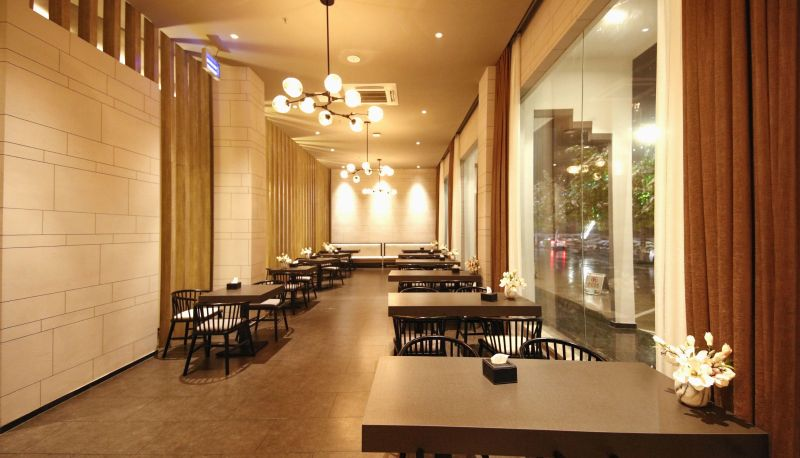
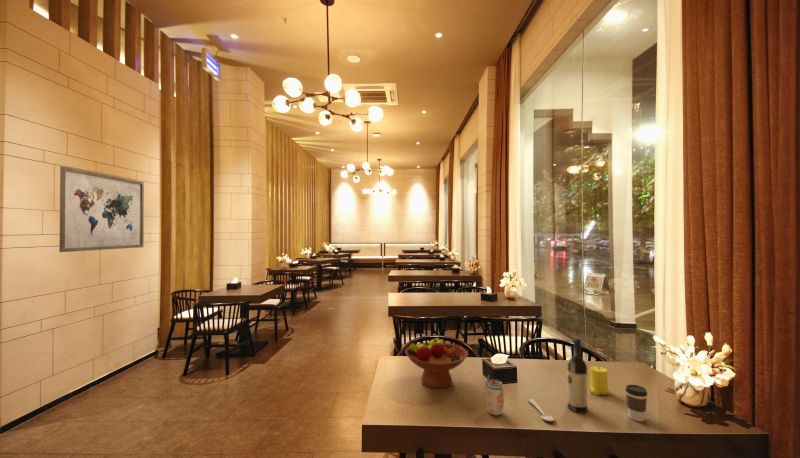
+ wall art [58,165,145,253]
+ spoon [527,398,555,423]
+ coffee cup [625,384,648,422]
+ beverage can [485,374,505,417]
+ wine bottle [566,337,588,414]
+ fruit bowl [404,337,469,389]
+ candle [589,365,611,397]
